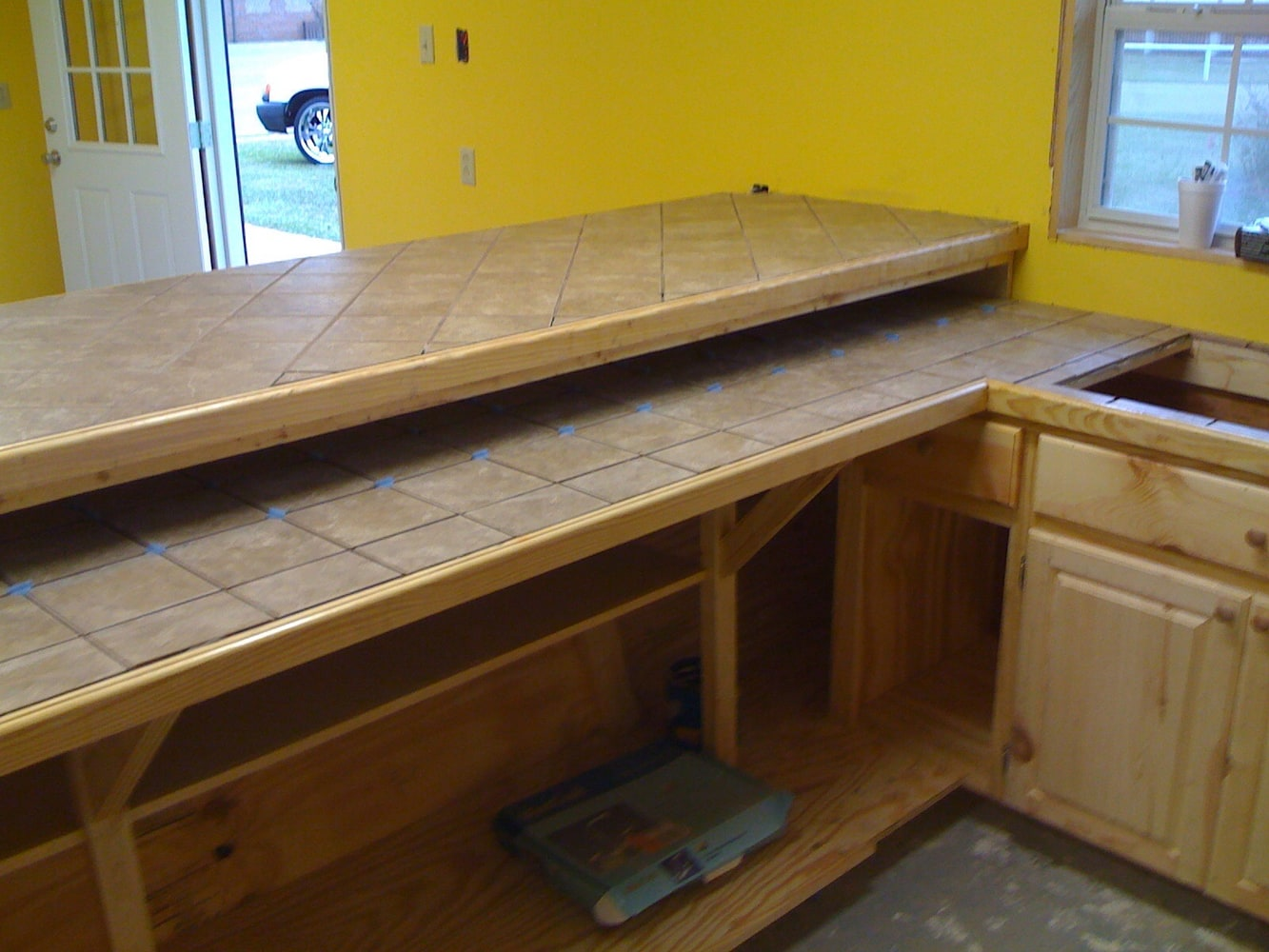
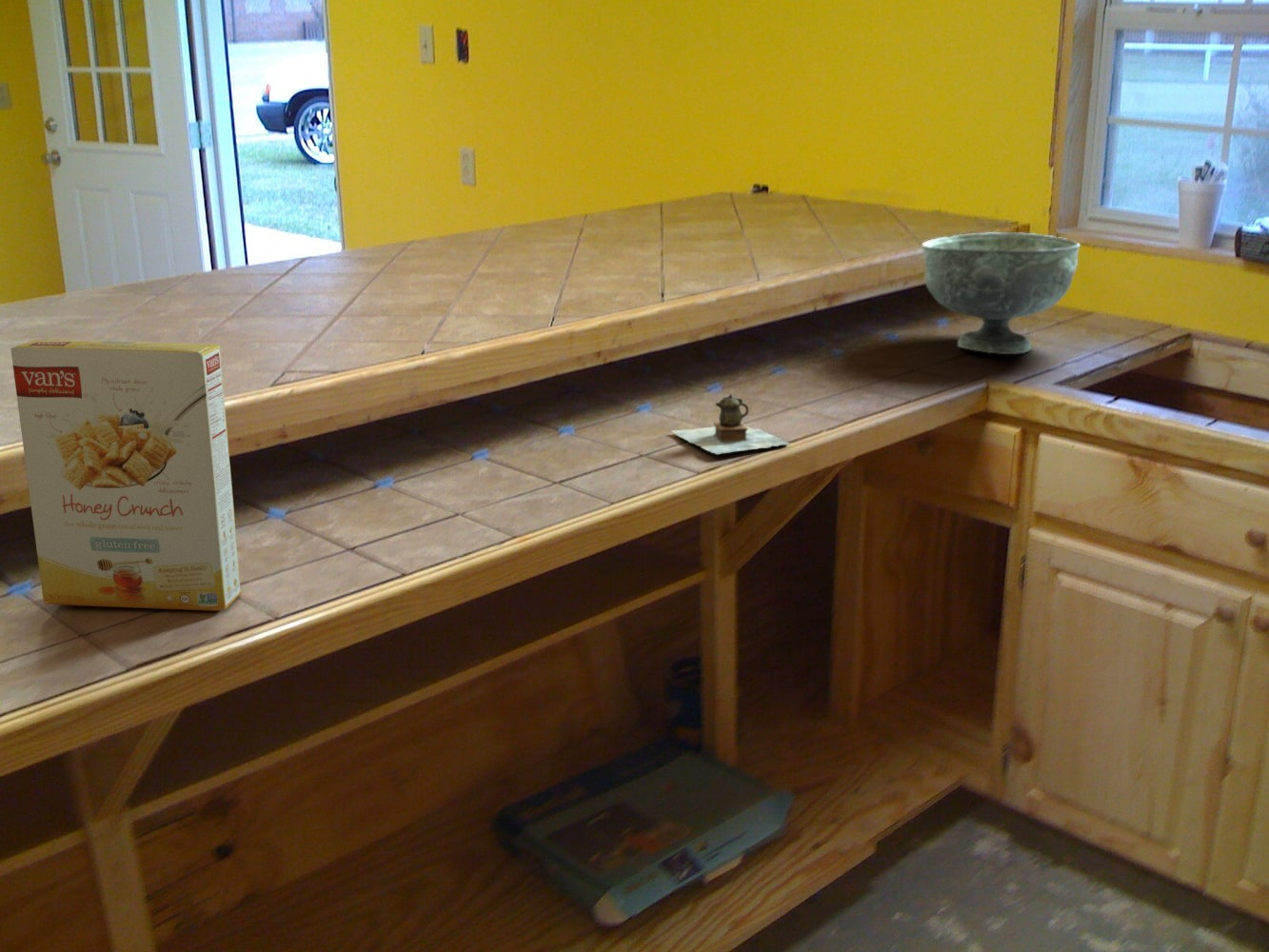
+ decorative bowl [922,231,1081,355]
+ teapot [670,393,790,455]
+ cereal box [10,339,242,612]
